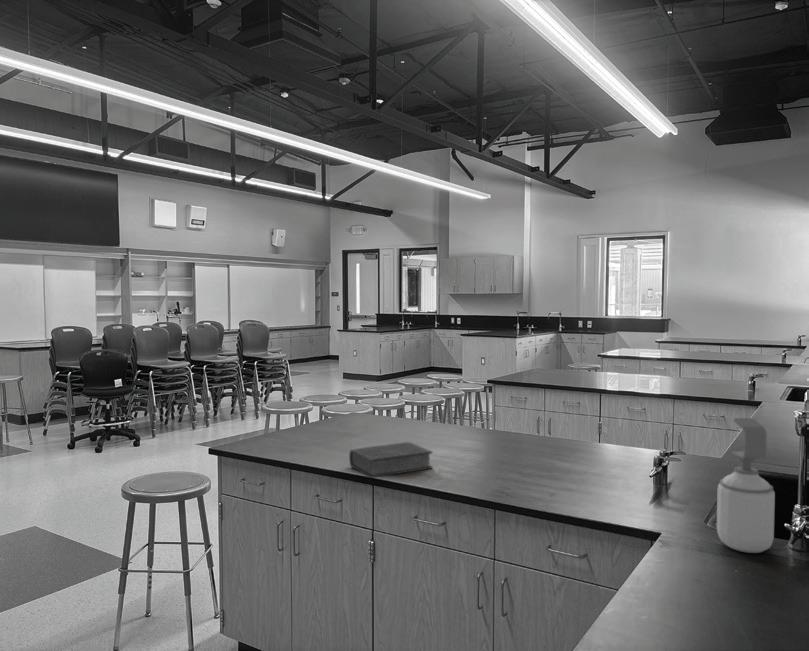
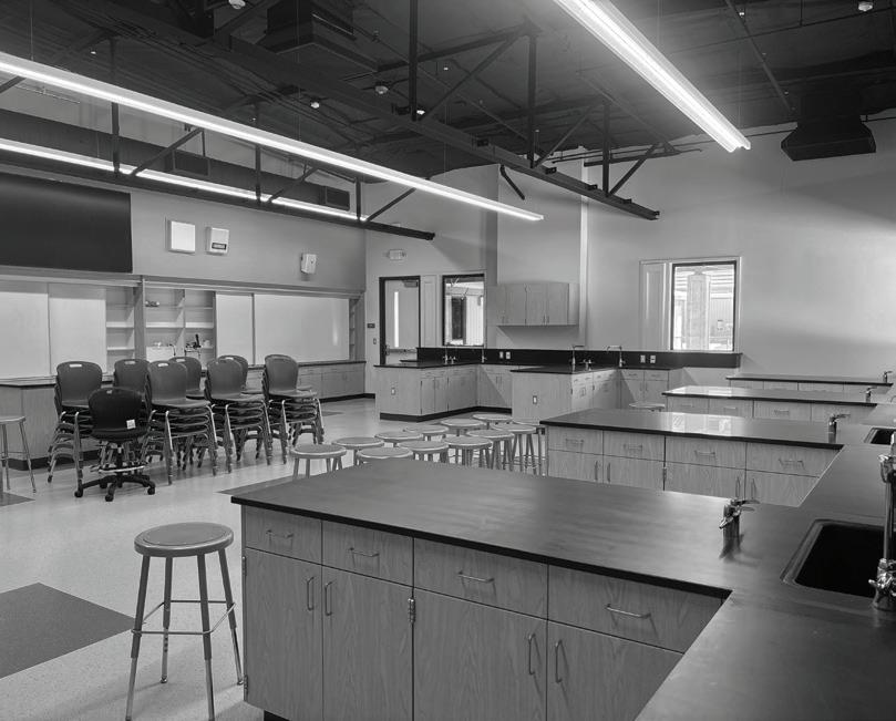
- book [348,441,433,479]
- soap bottle [716,417,776,554]
